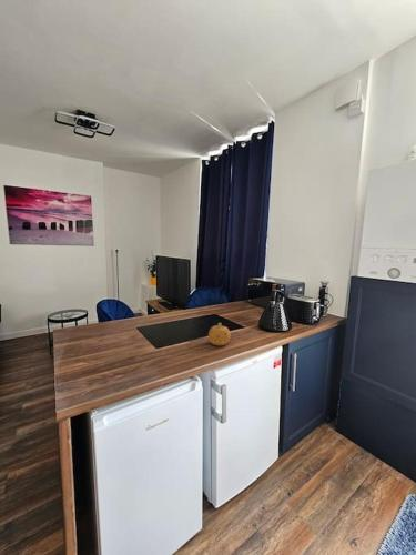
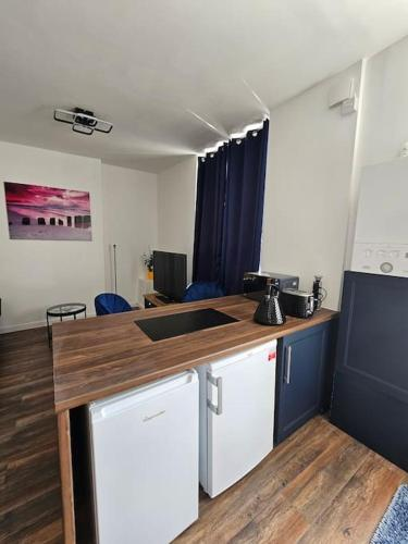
- fruit [207,322,232,346]
